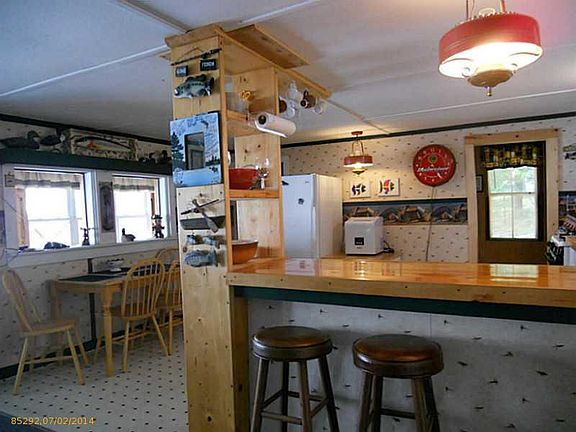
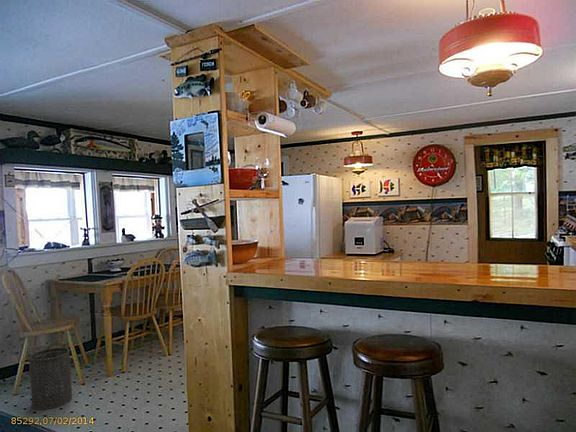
+ trash can [28,347,73,411]
